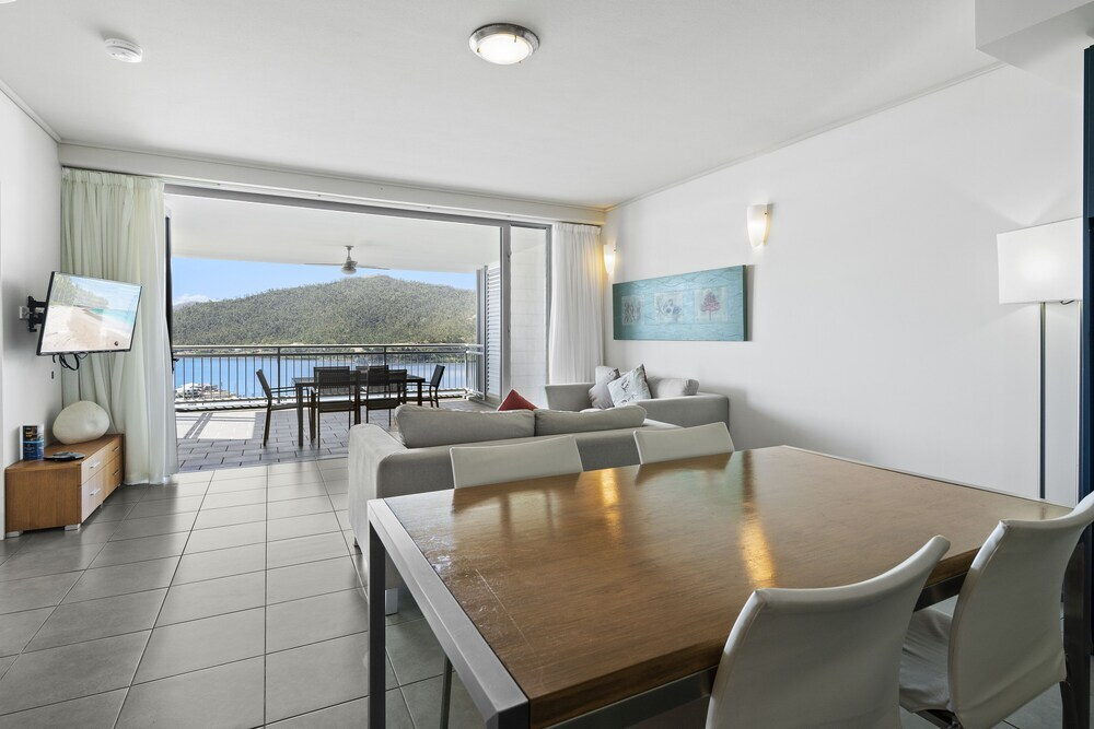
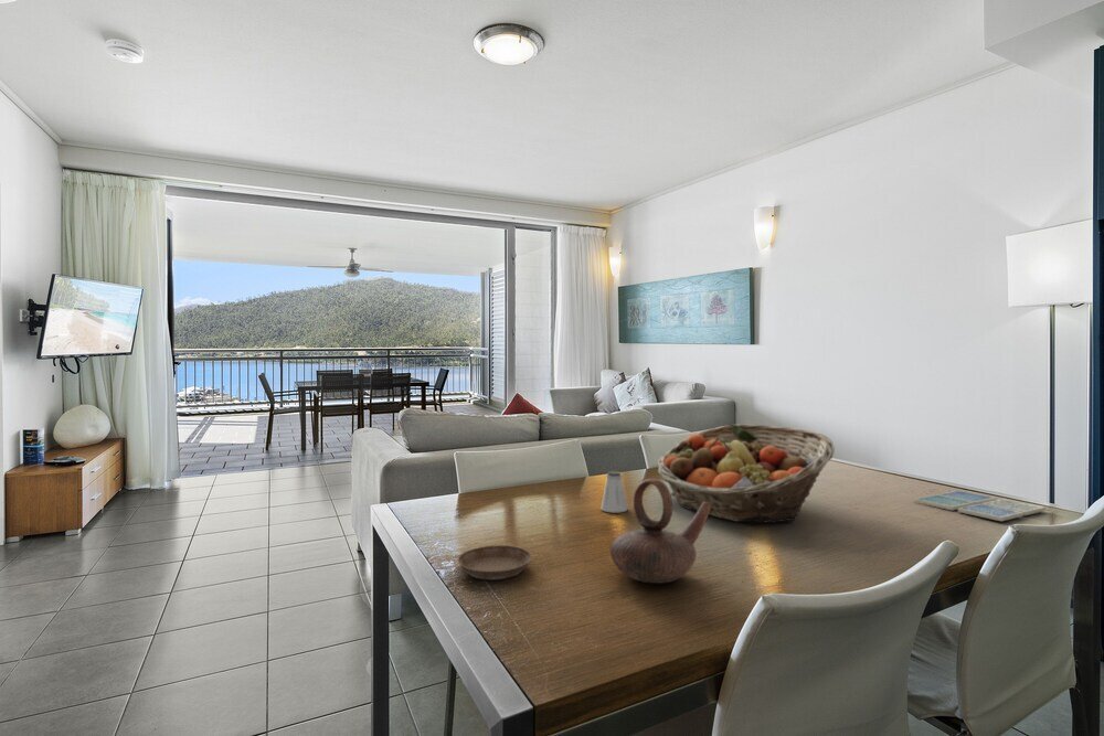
+ saltshaker [599,470,629,513]
+ teapot [609,478,711,585]
+ drink coaster [913,490,1047,522]
+ saucer [457,544,533,580]
+ fruit basket [656,424,836,523]
